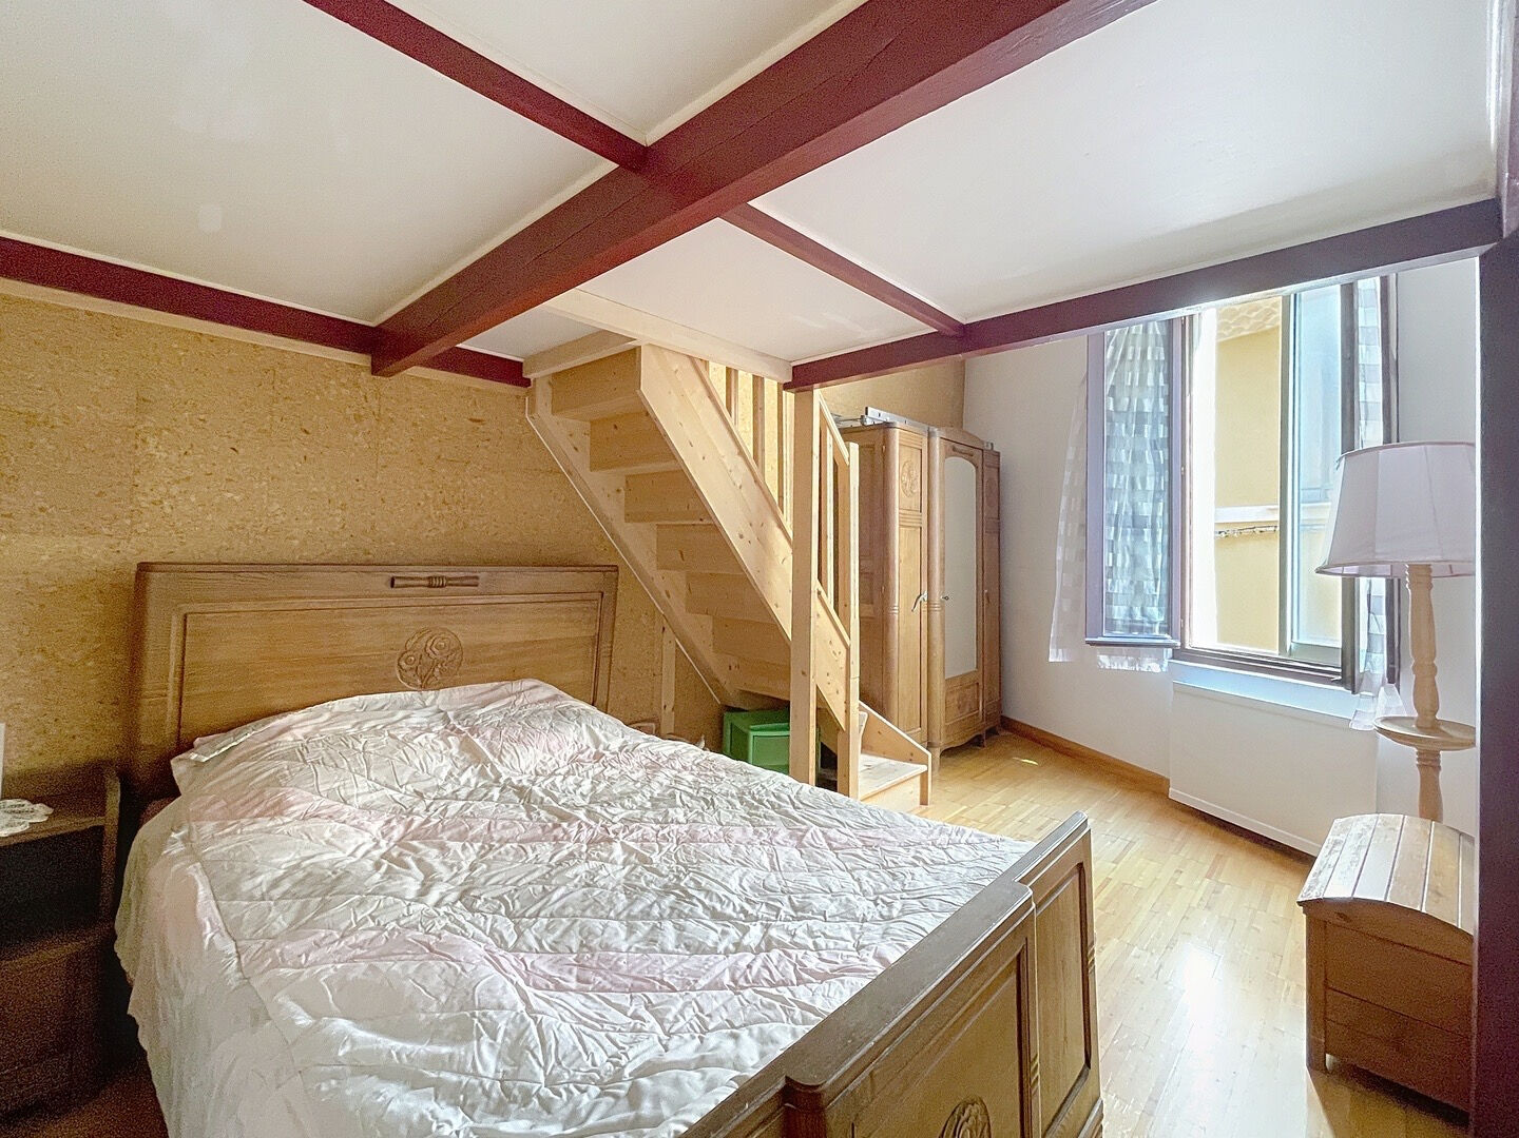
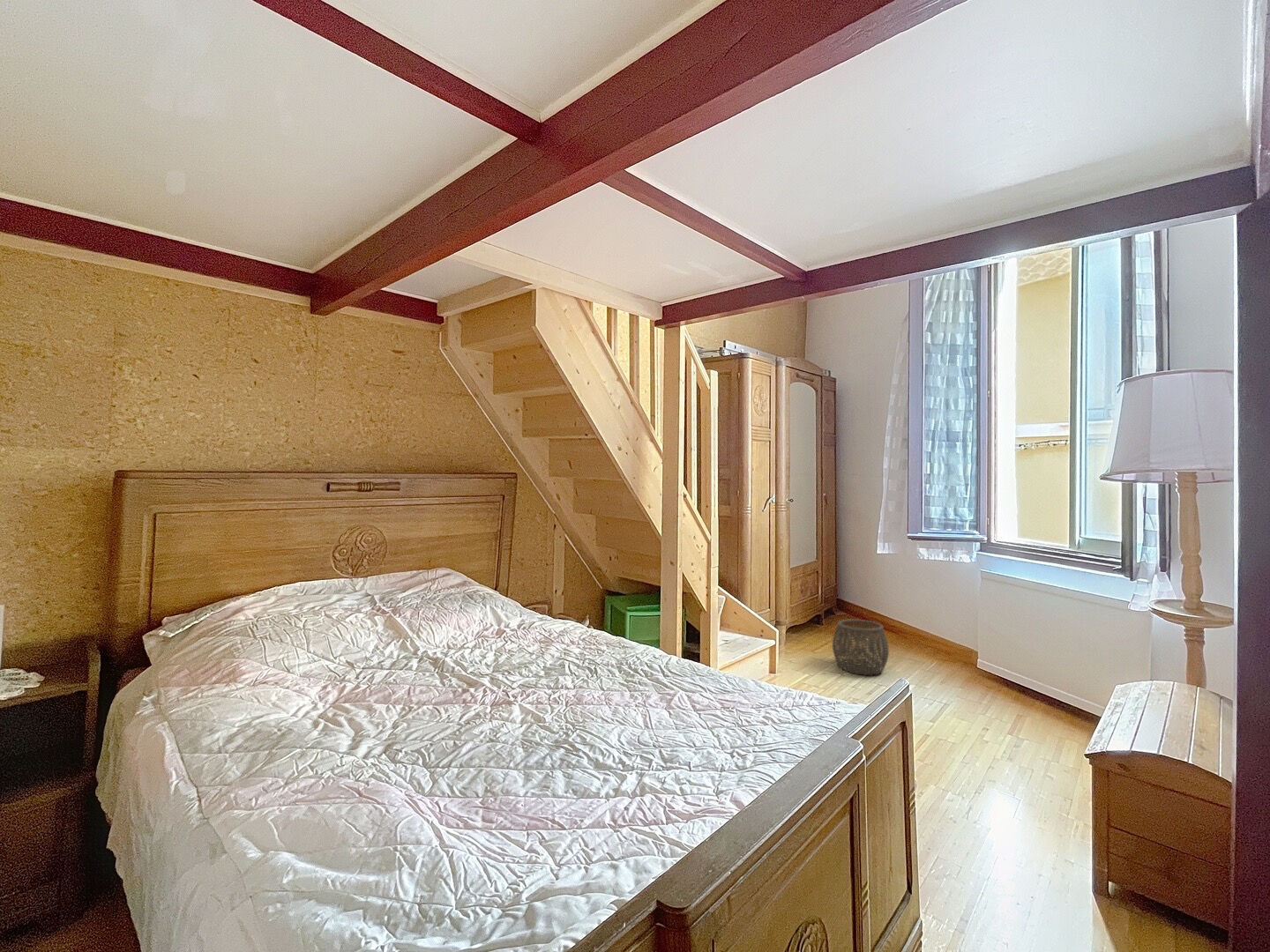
+ woven basket [831,619,890,676]
